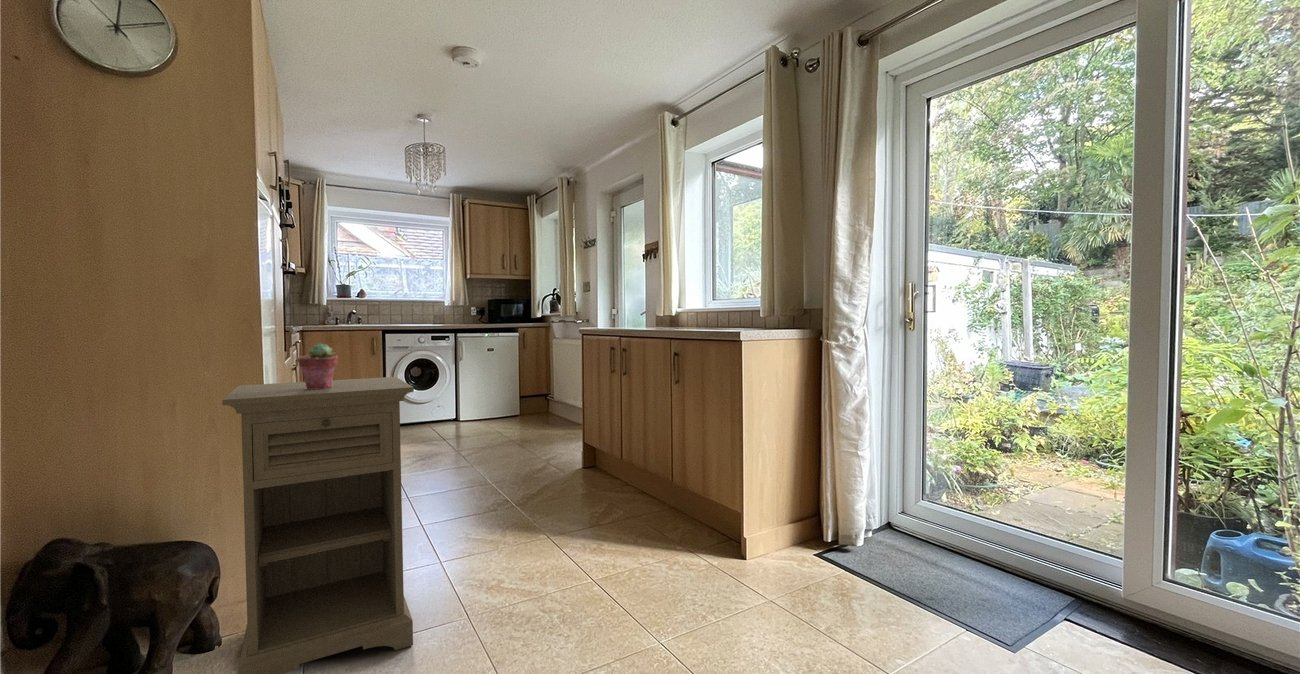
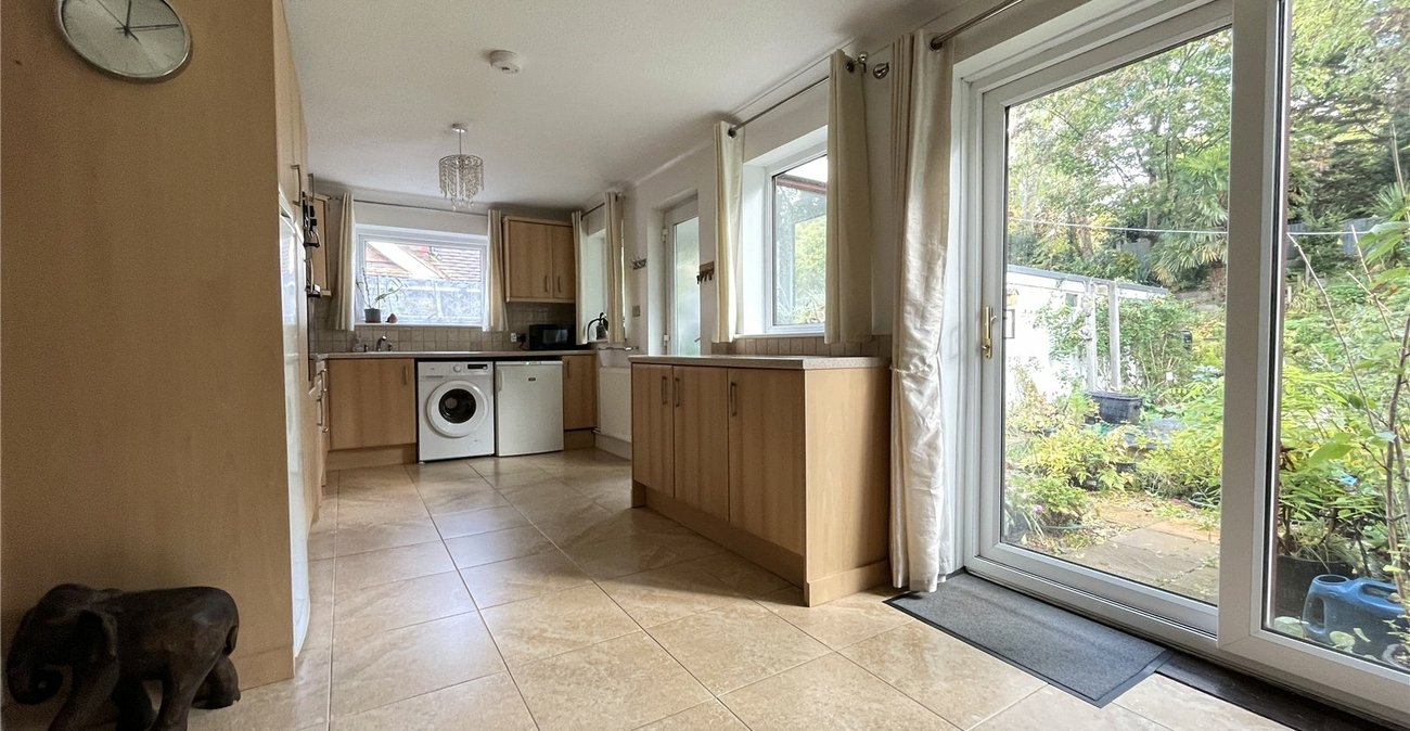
- potted succulent [297,342,339,390]
- nightstand [221,376,415,674]
